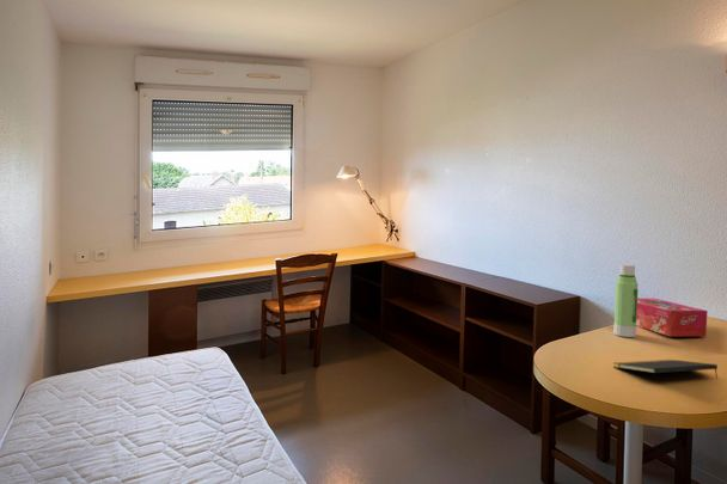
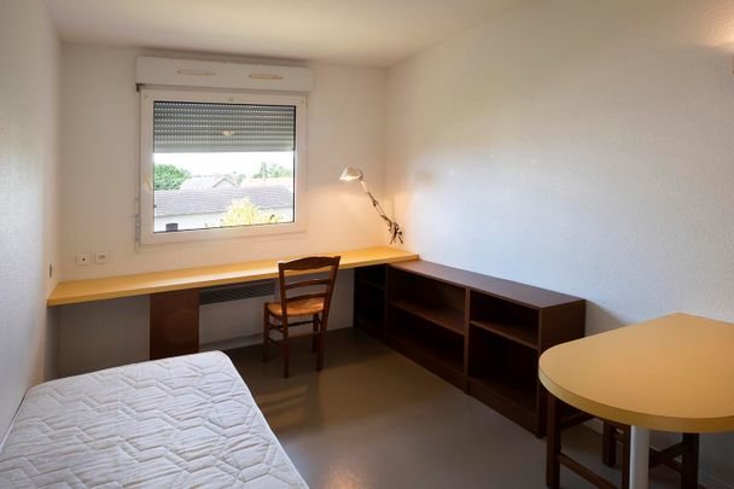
- tissue box [636,298,708,337]
- water bottle [612,264,639,338]
- notepad [613,359,719,380]
